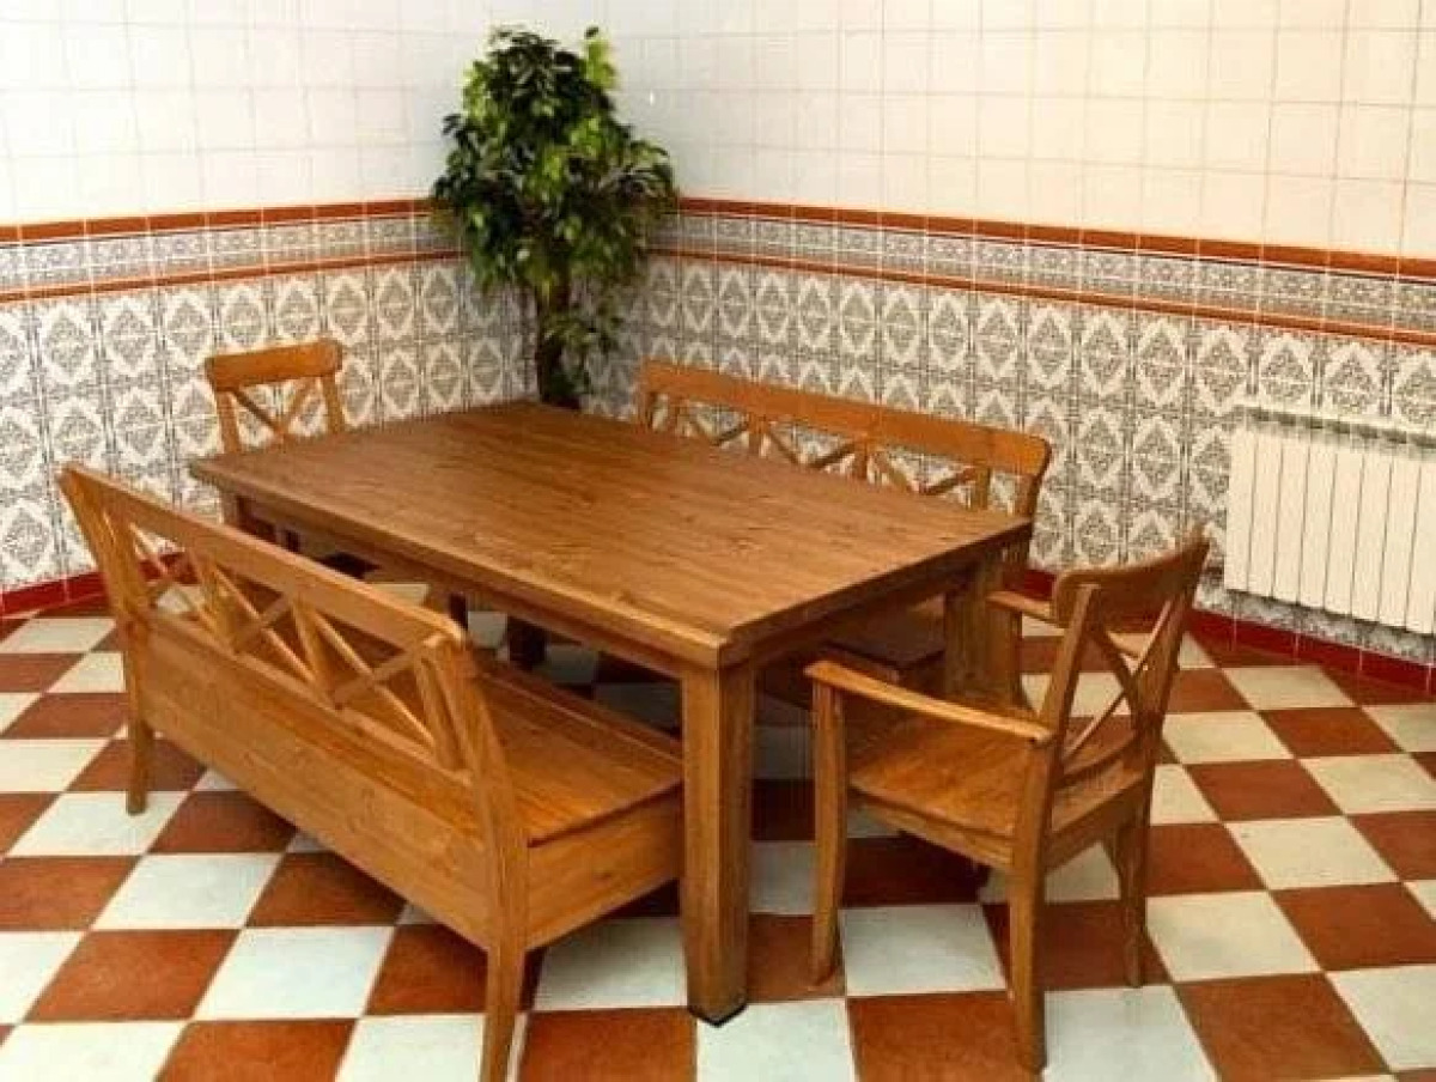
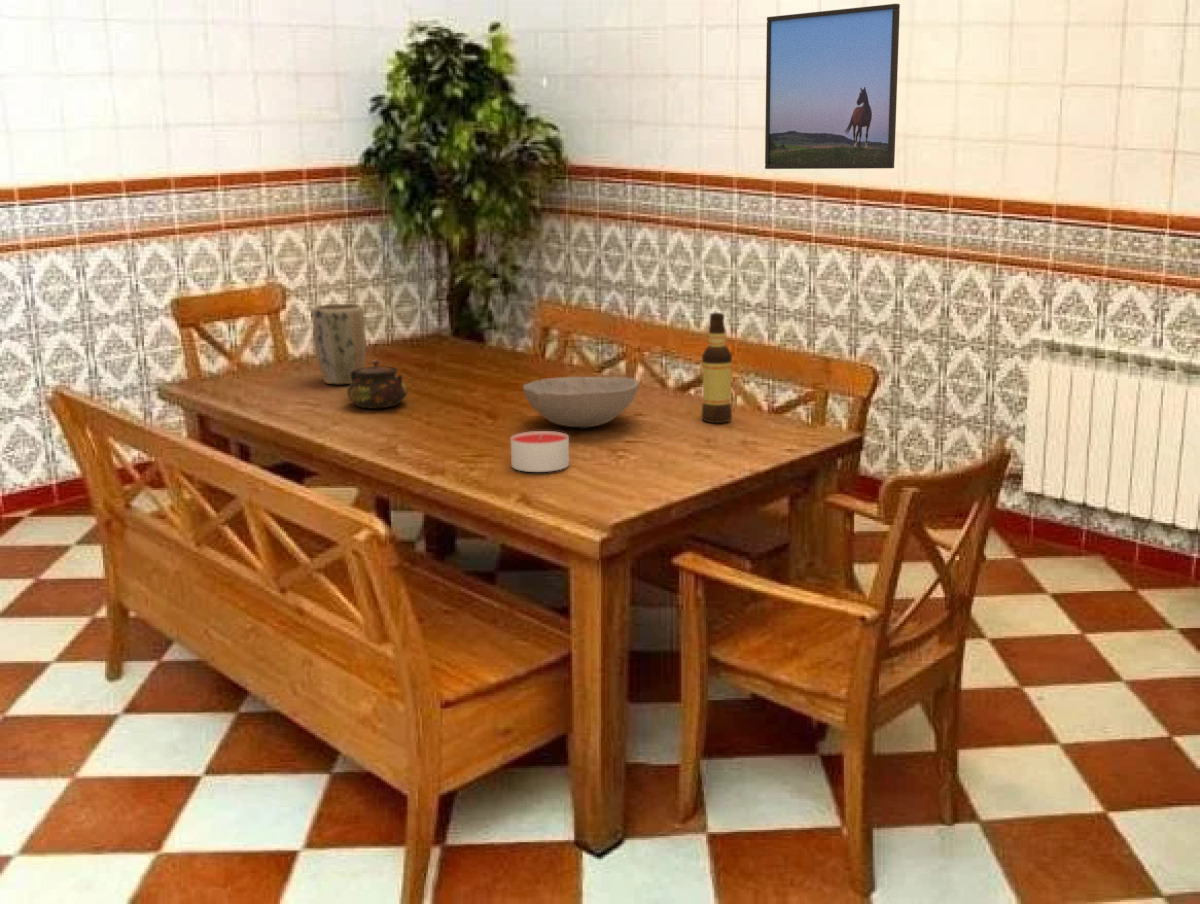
+ teapot [346,359,408,410]
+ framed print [764,3,901,170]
+ candle [510,430,570,473]
+ plant pot [312,302,367,385]
+ bowl [522,376,640,429]
+ bottle [701,312,733,424]
